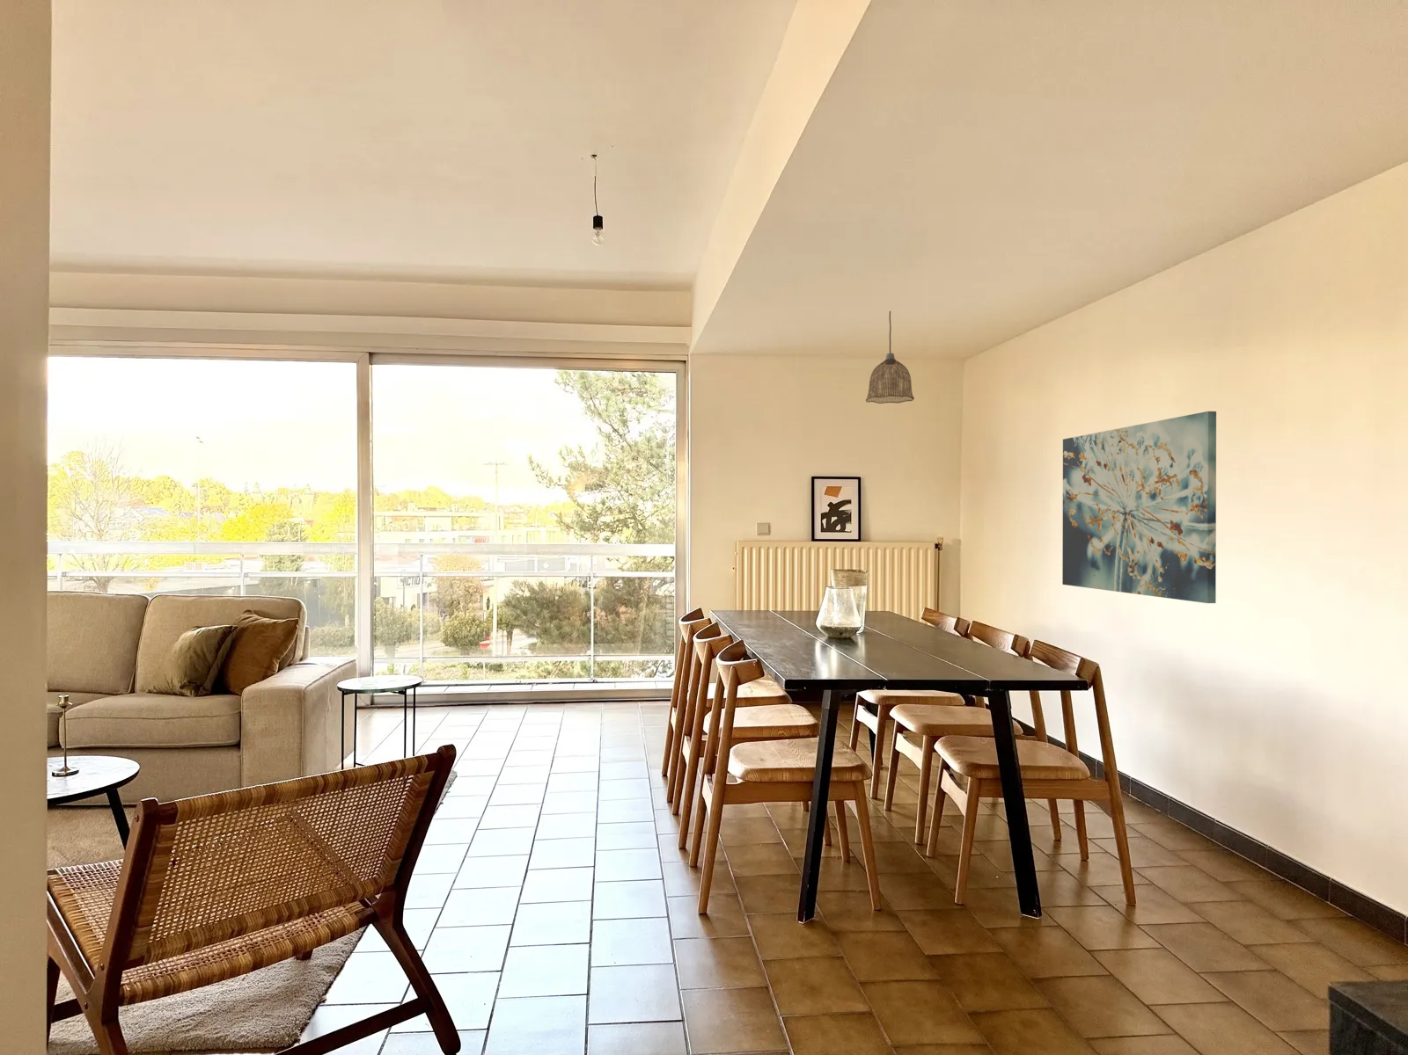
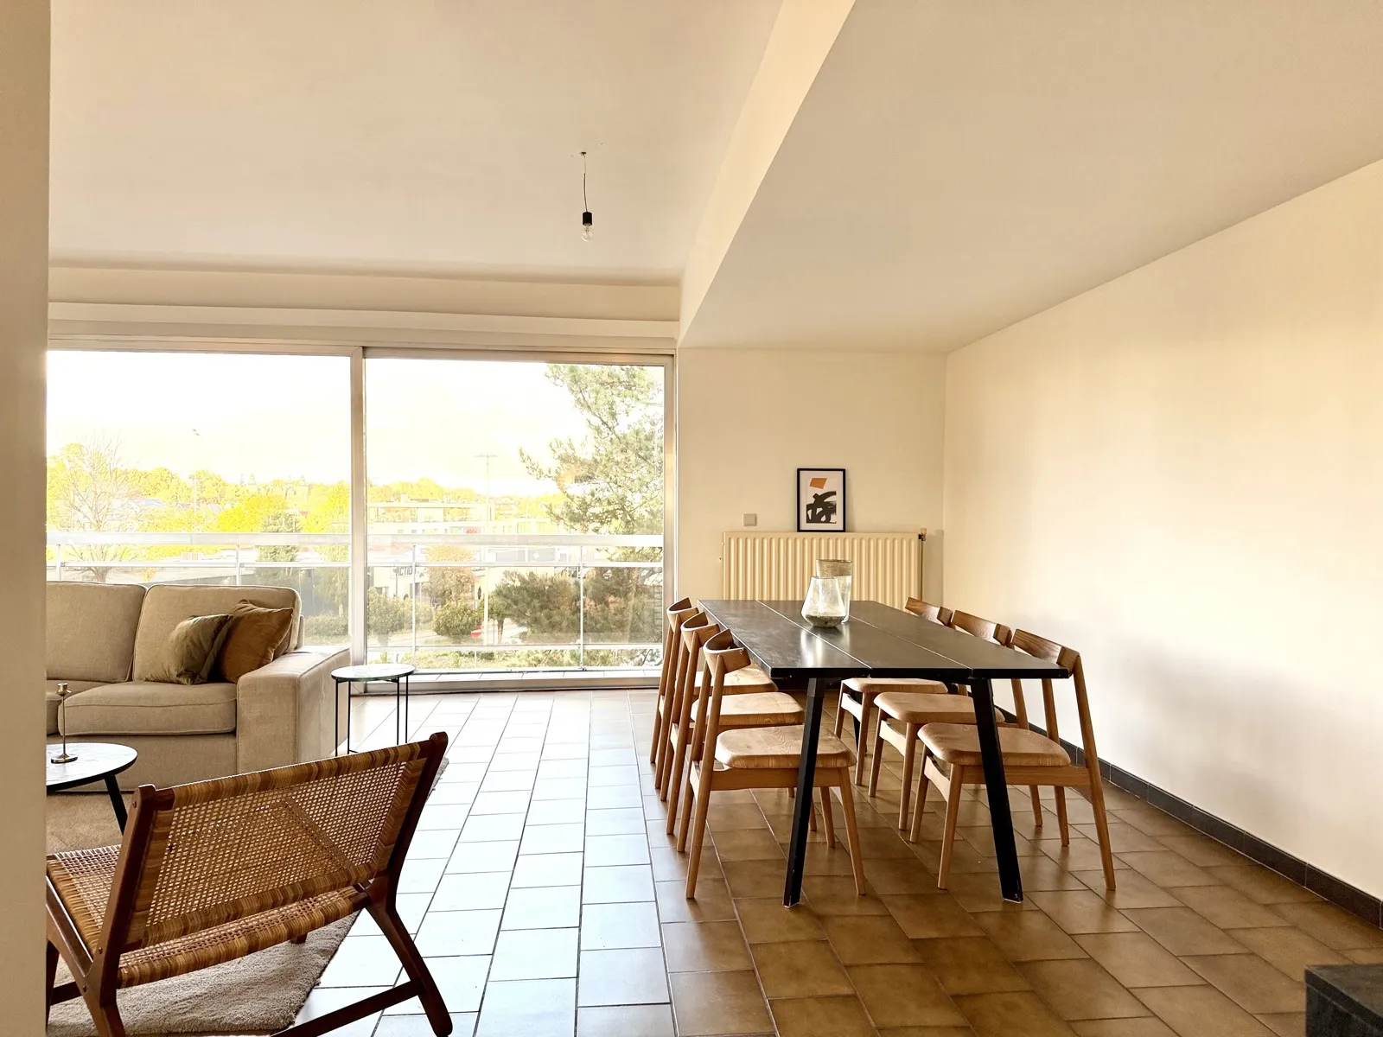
- pendant lamp [865,310,915,404]
- wall art [1061,410,1217,604]
